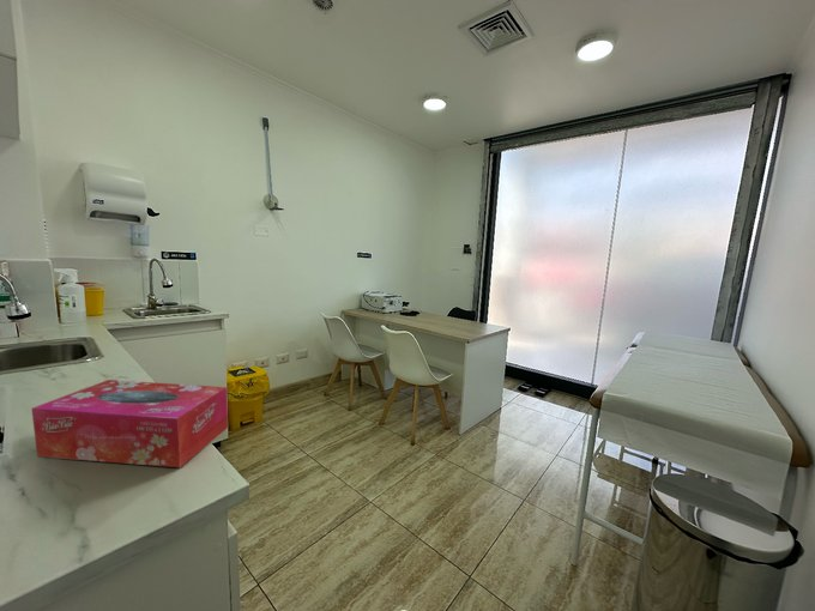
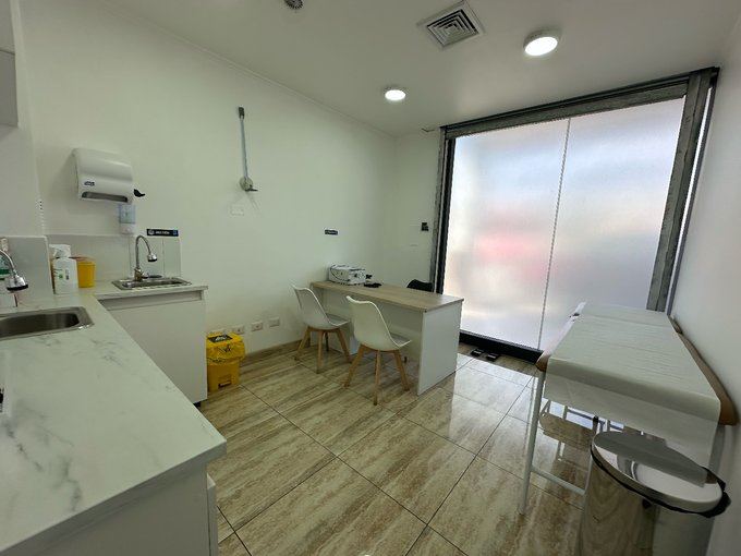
- tissue box [30,379,229,468]
